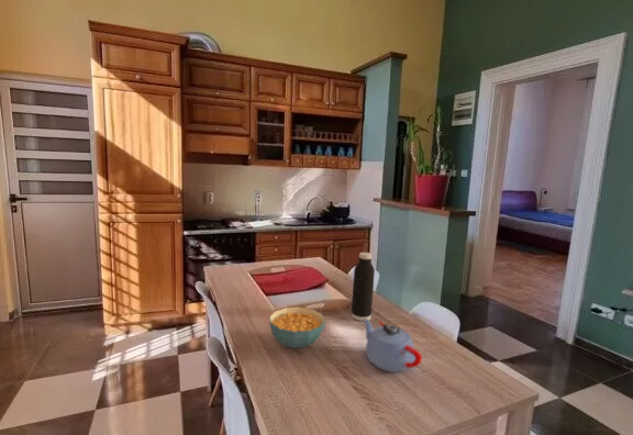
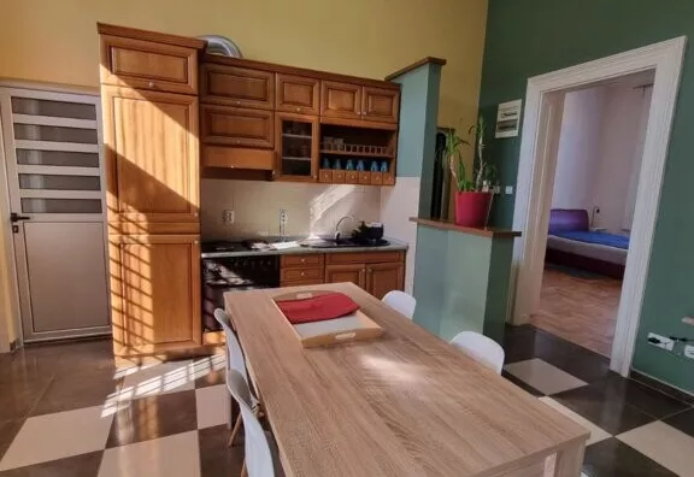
- teapot [363,319,423,373]
- cereal bowl [268,306,326,349]
- water bottle [351,252,376,322]
